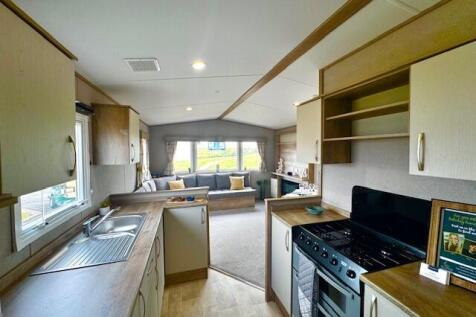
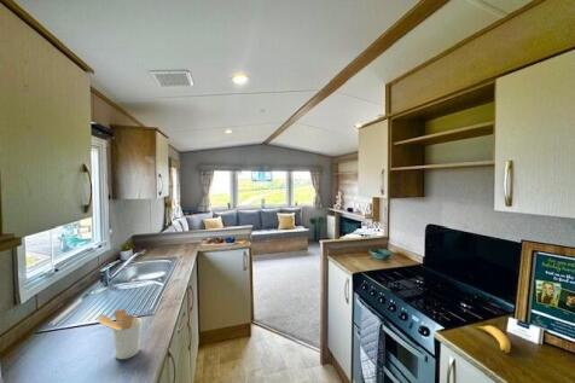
+ banana [475,325,511,354]
+ utensil holder [97,308,143,360]
